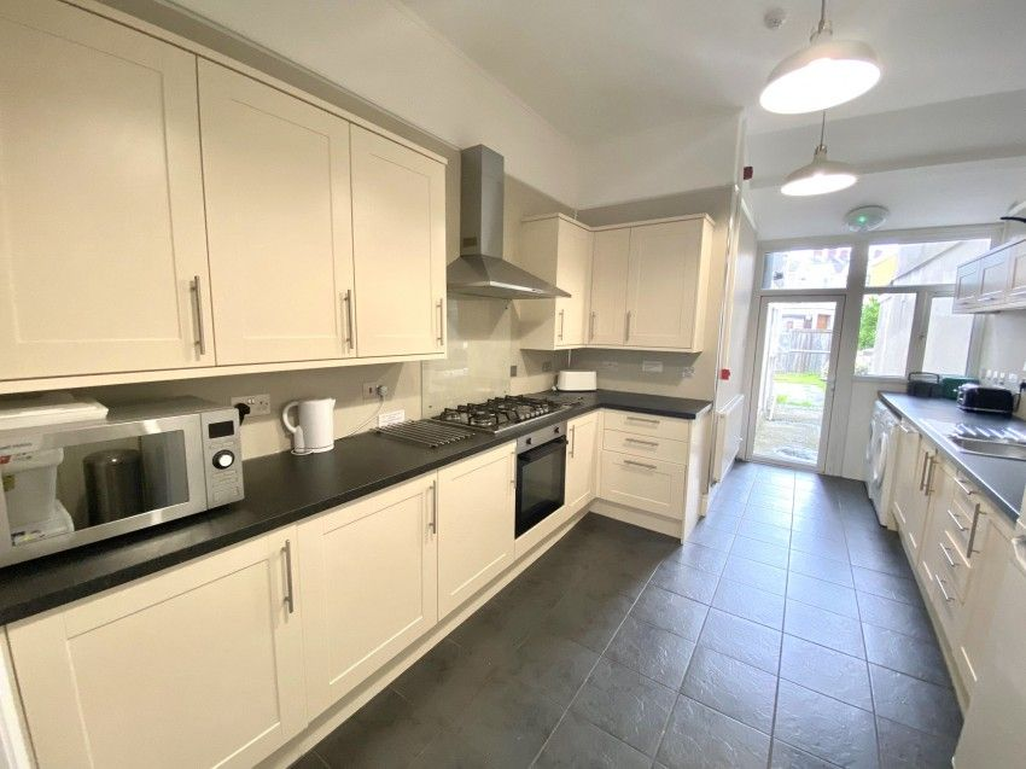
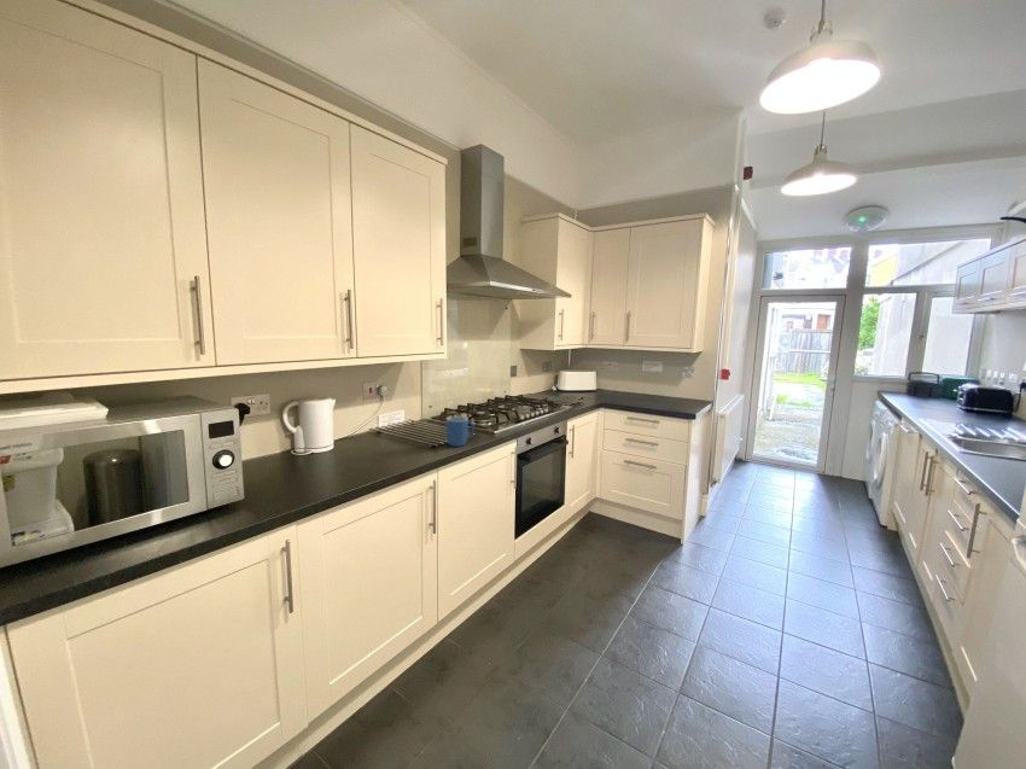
+ mug [445,415,476,448]
